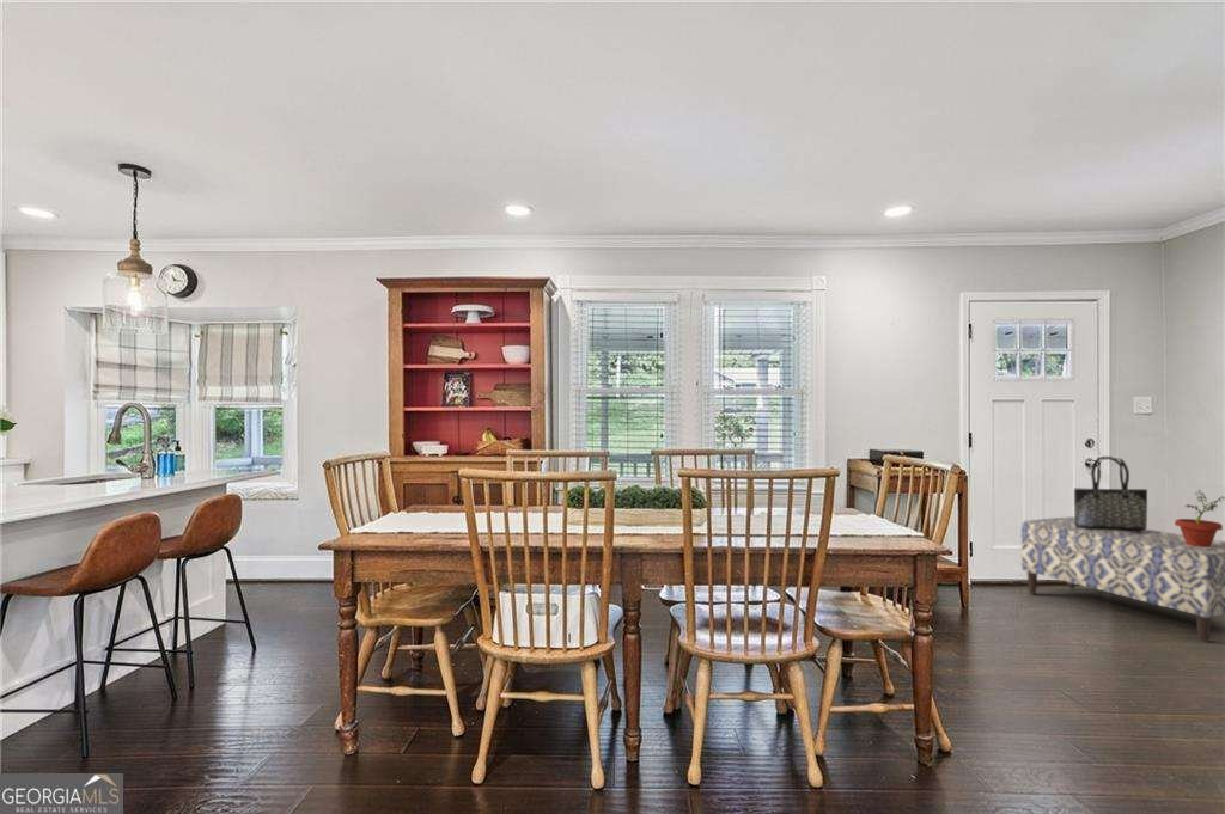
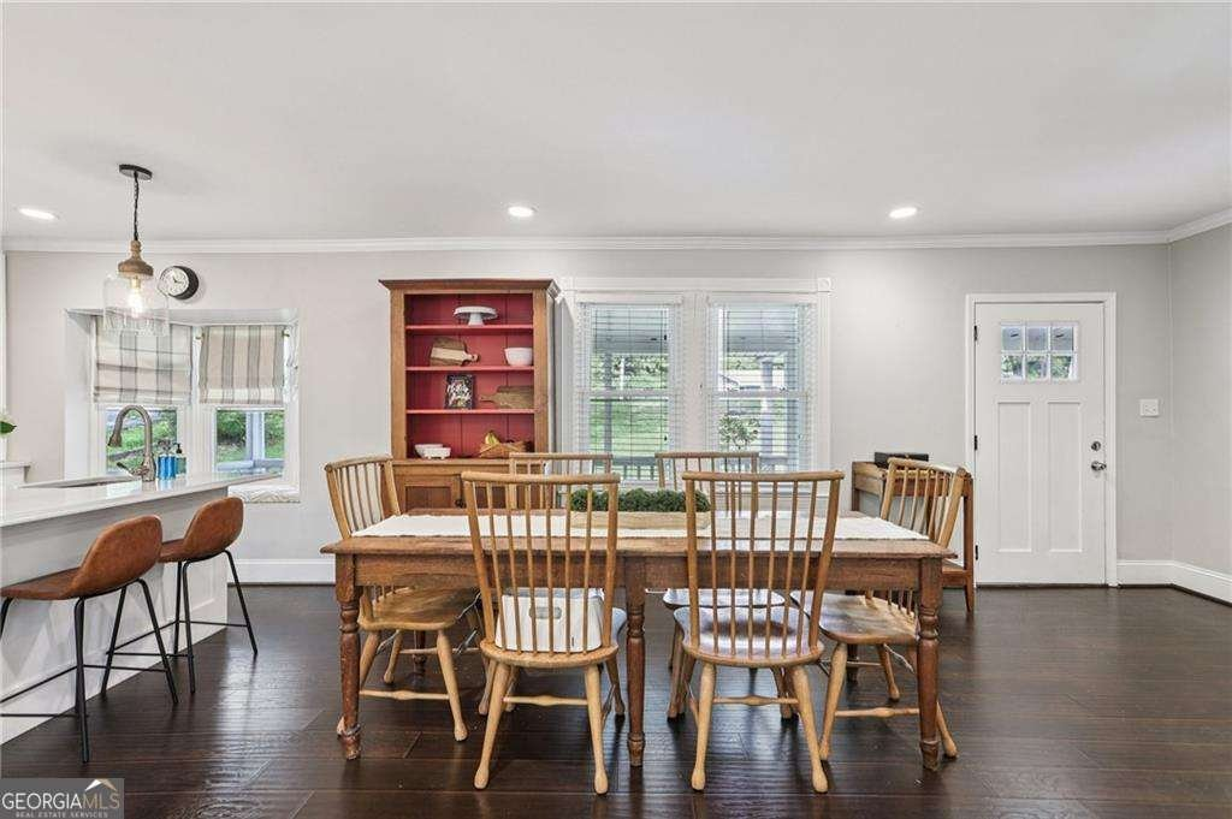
- bench [1020,515,1225,644]
- potted plant [1174,489,1225,547]
- tote bag [1073,455,1148,531]
